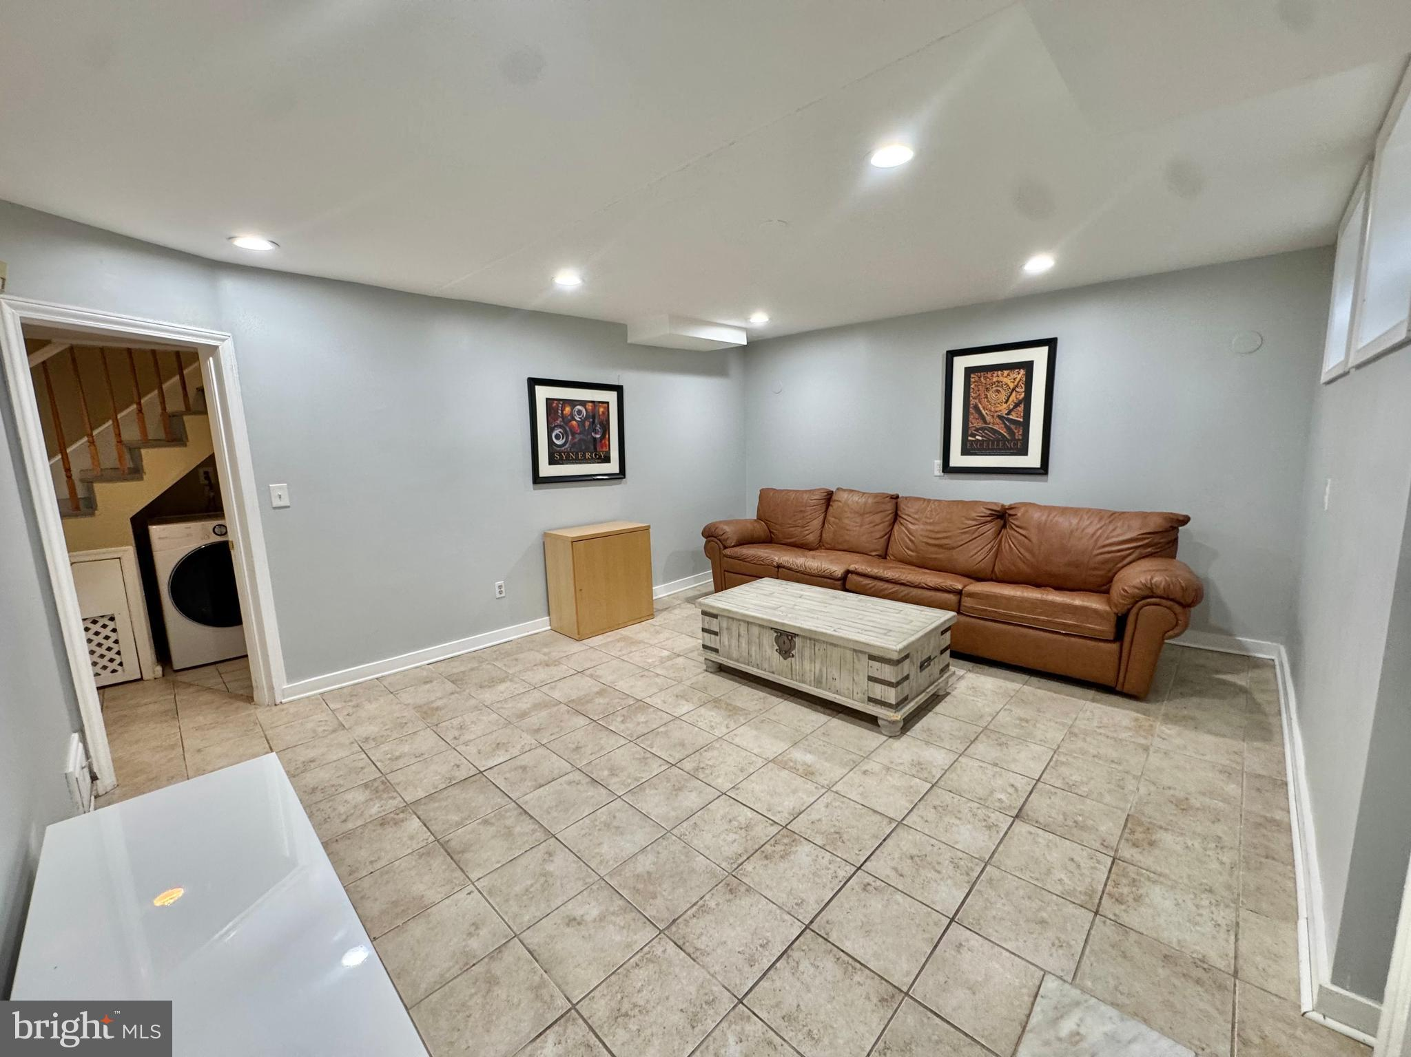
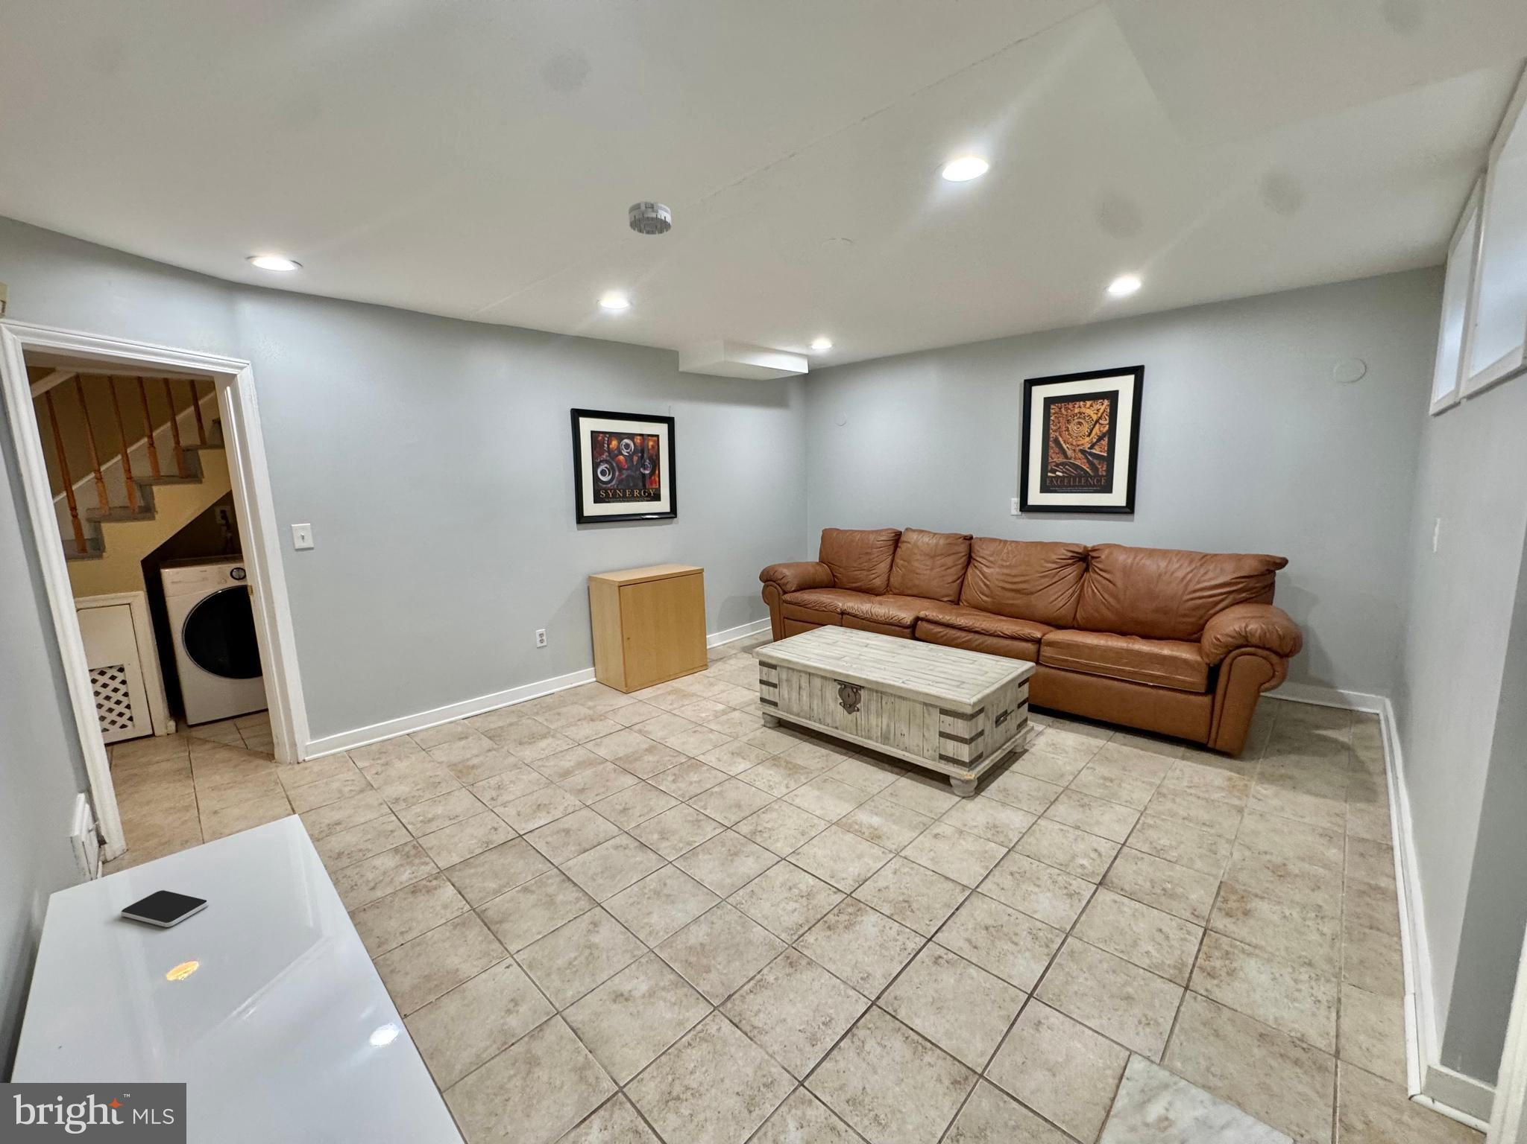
+ smoke detector [628,201,672,236]
+ smartphone [120,889,209,928]
